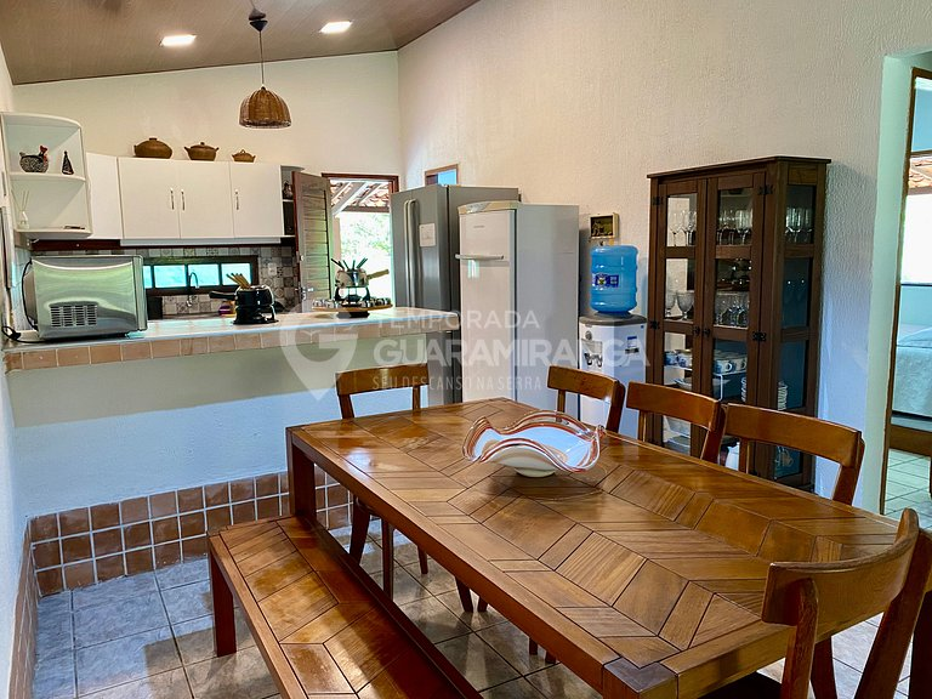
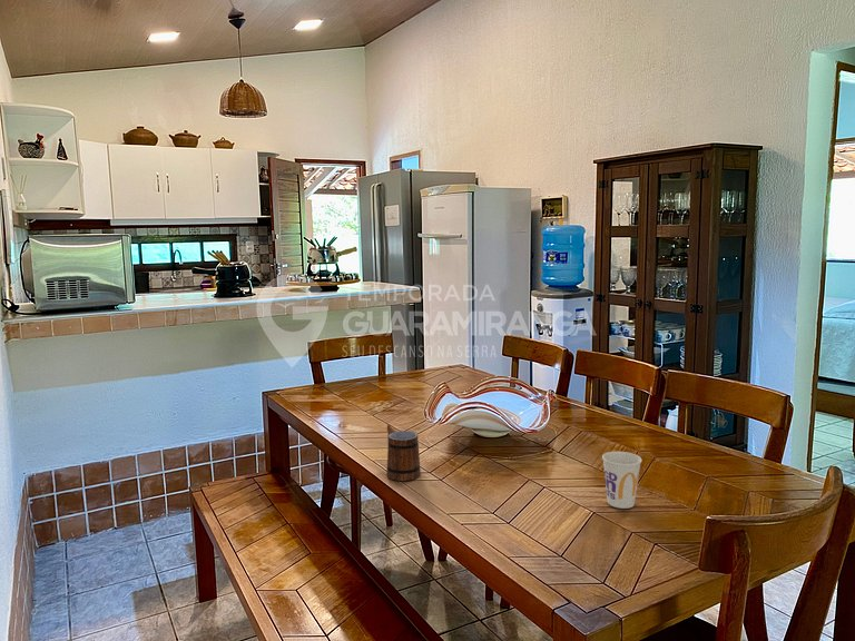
+ mug [385,424,422,482]
+ cup [601,451,642,510]
